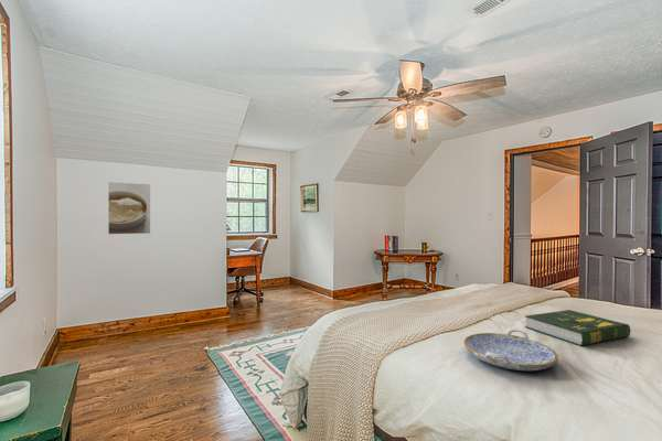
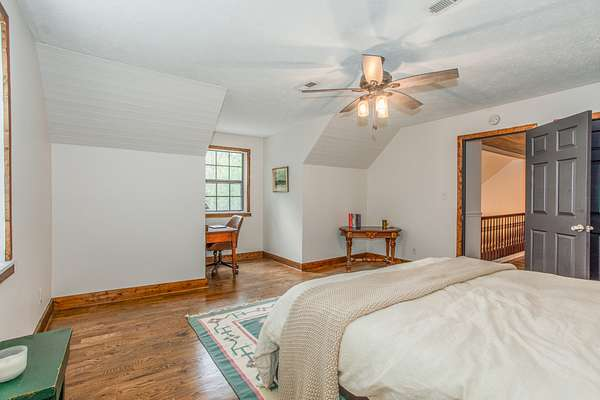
- serving tray [462,329,559,372]
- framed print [107,181,151,235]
- book [524,309,631,347]
